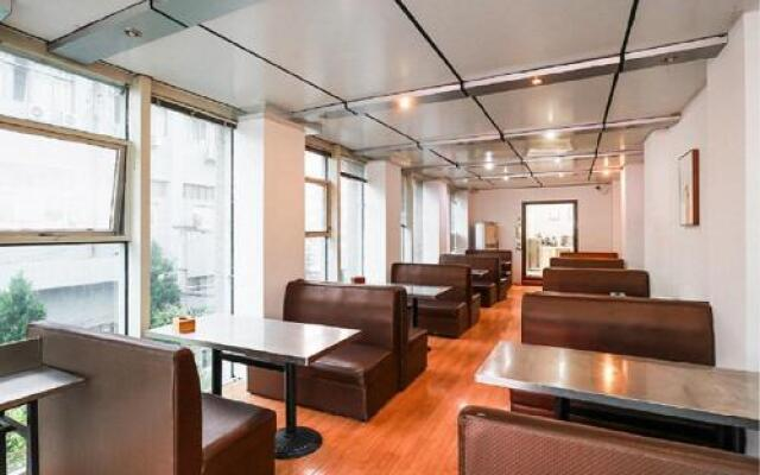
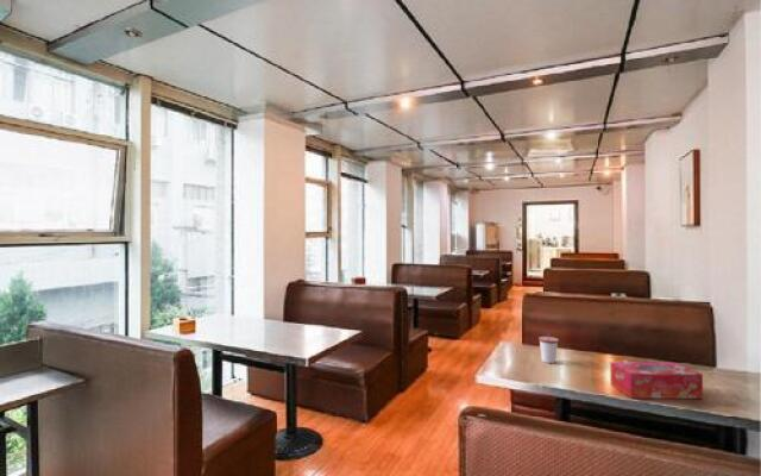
+ cup [537,332,560,364]
+ tissue box [609,361,704,400]
